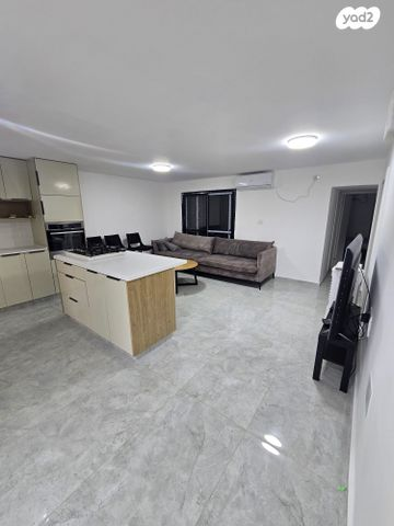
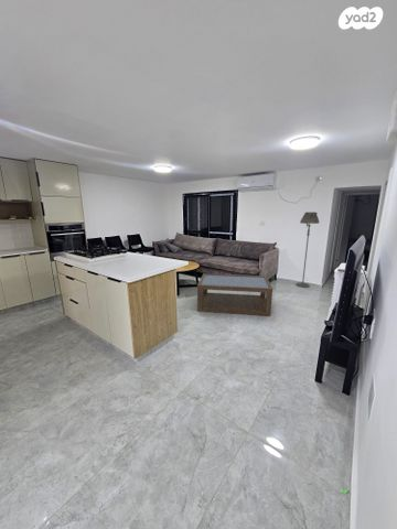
+ coffee table [196,272,273,317]
+ floor lamp [294,210,320,289]
